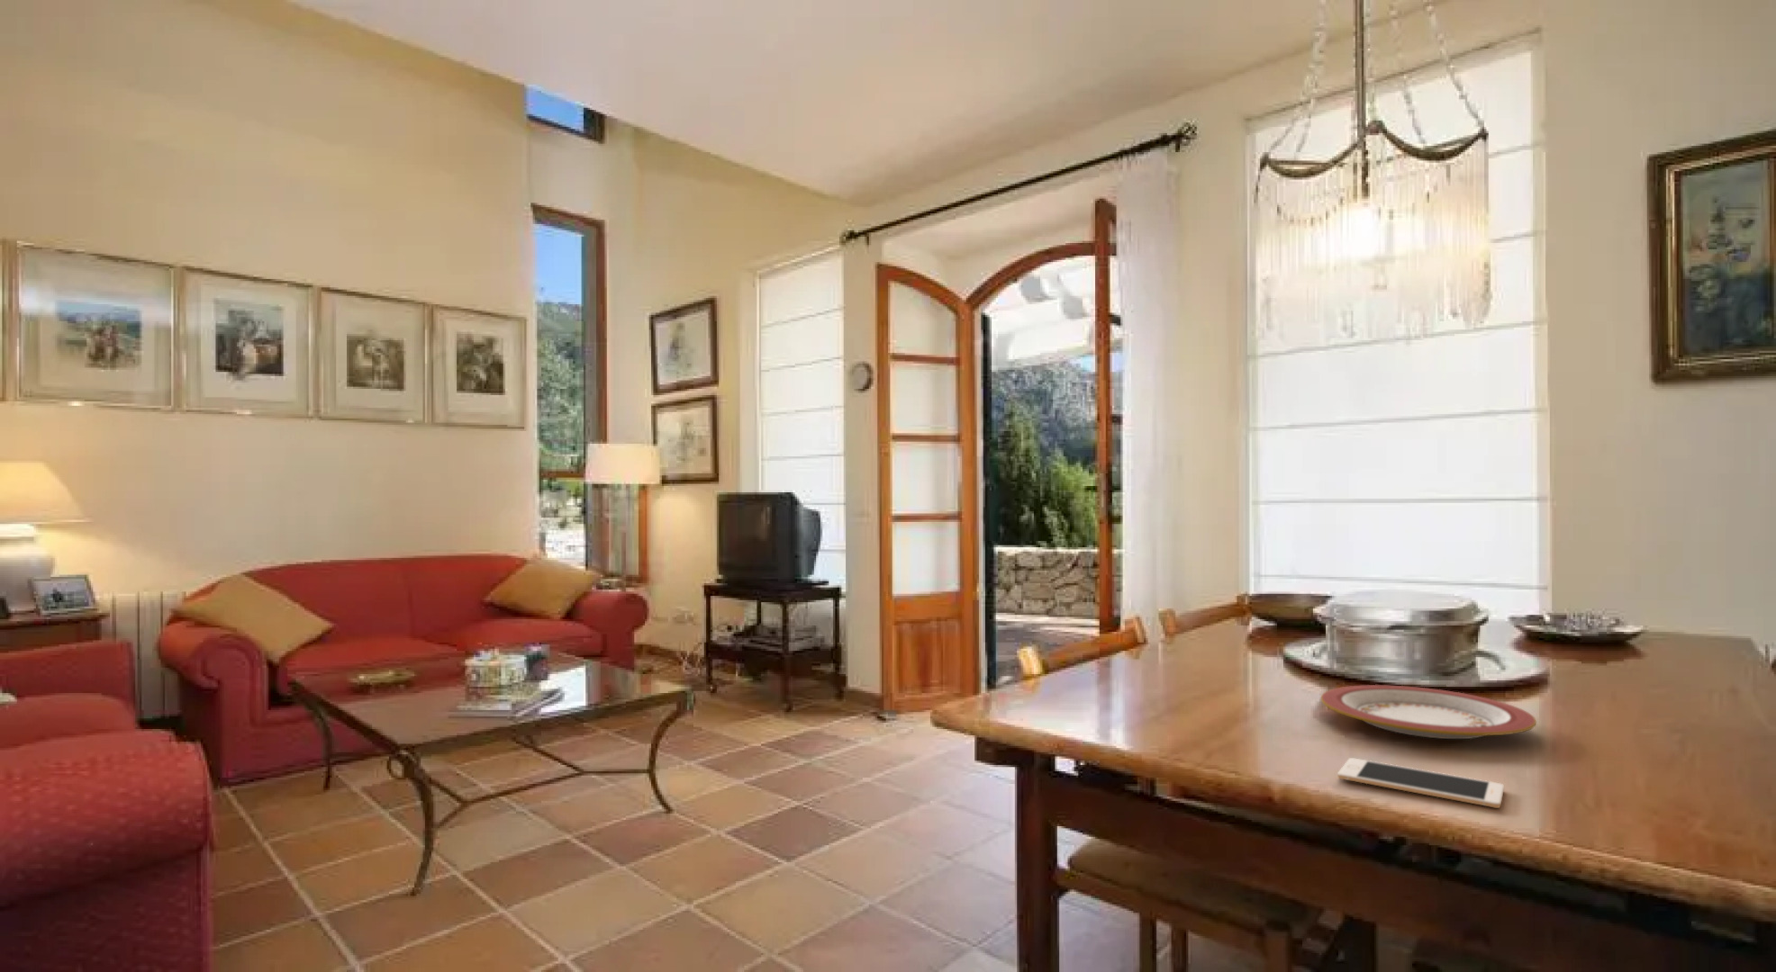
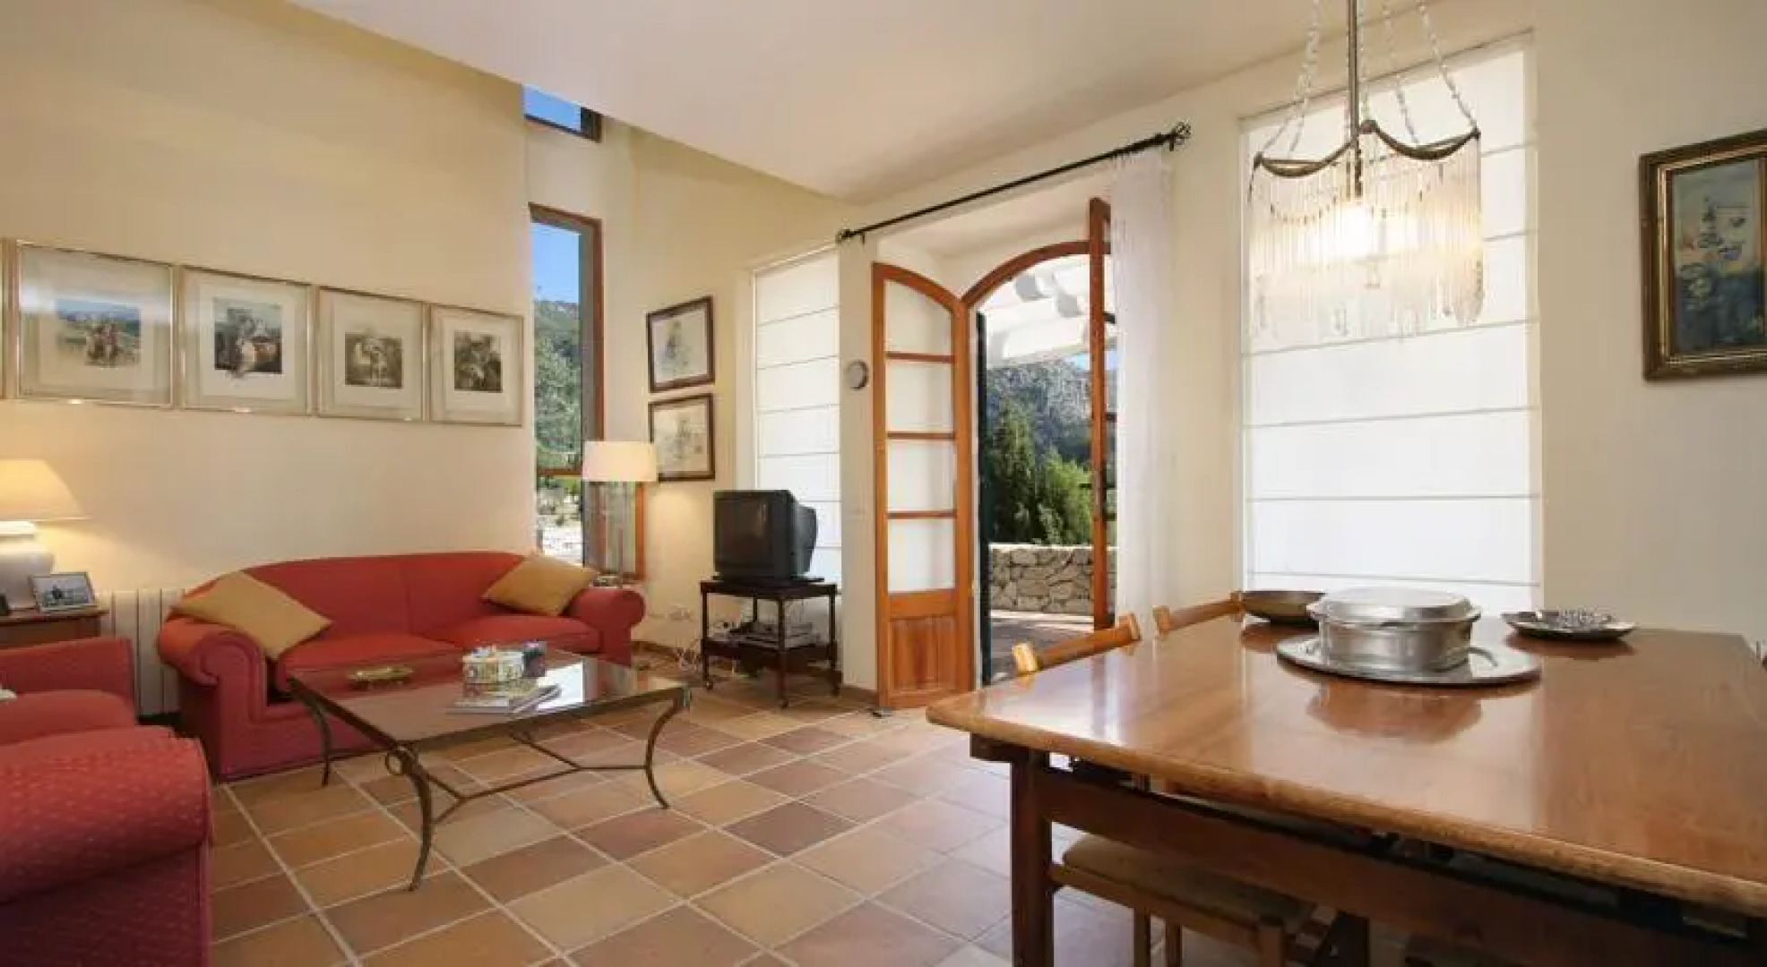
- plate [1320,684,1538,740]
- cell phone [1336,757,1505,809]
